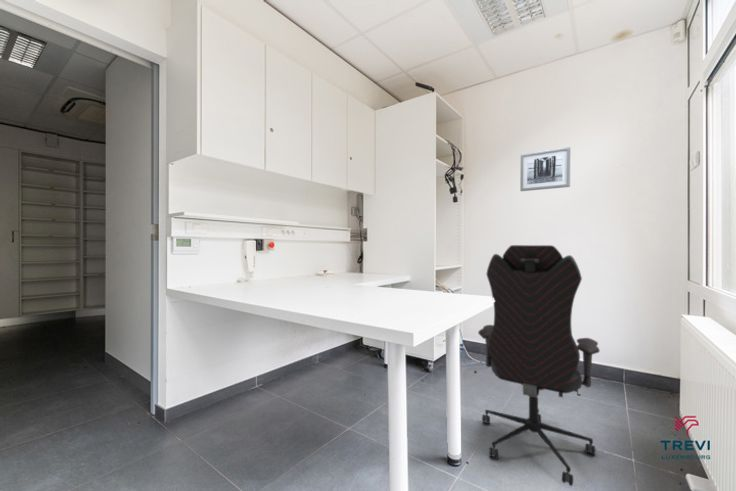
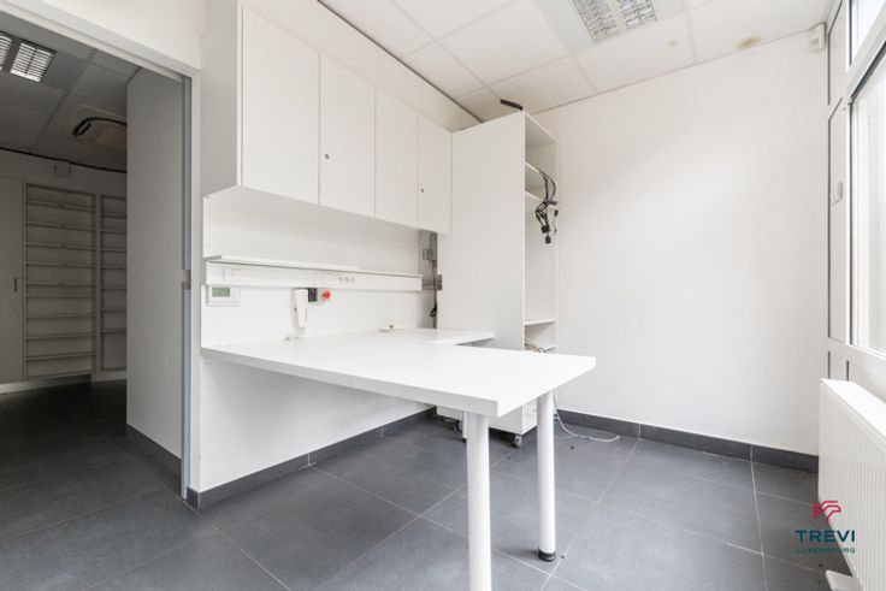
- wall art [519,146,571,192]
- office chair [477,244,601,487]
